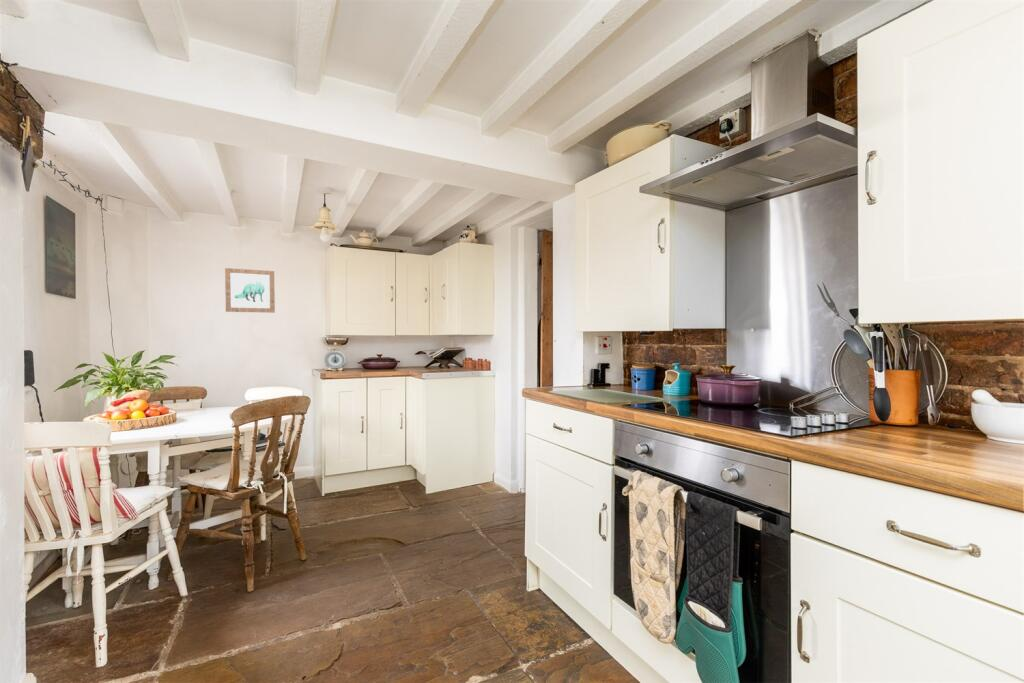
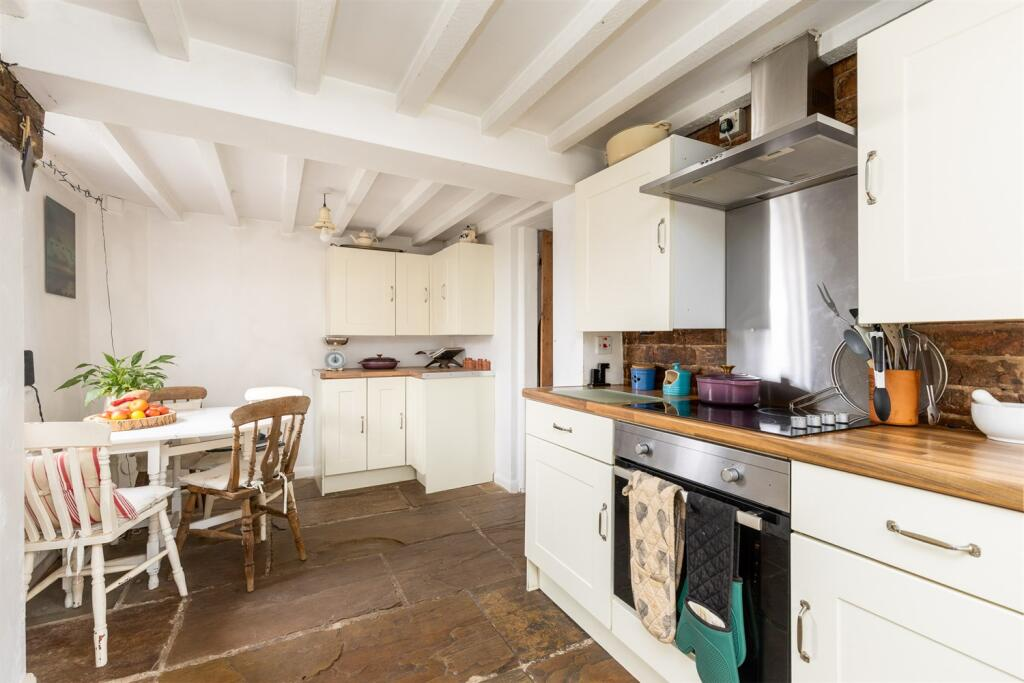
- wall art [224,267,276,314]
